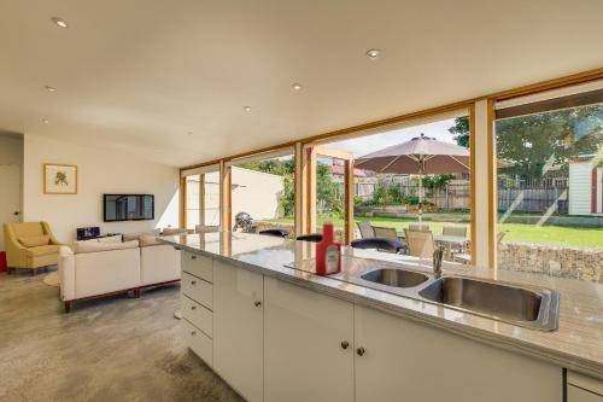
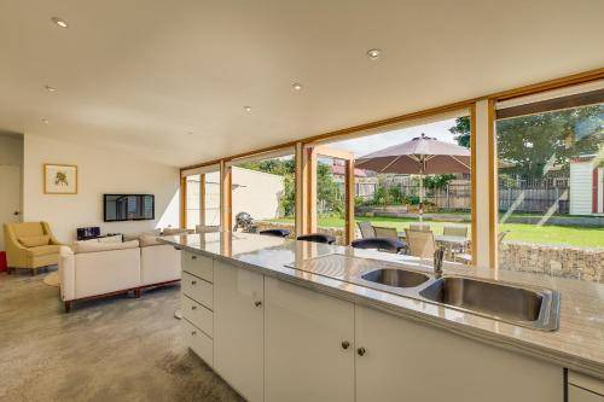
- soap bottle [315,220,343,276]
